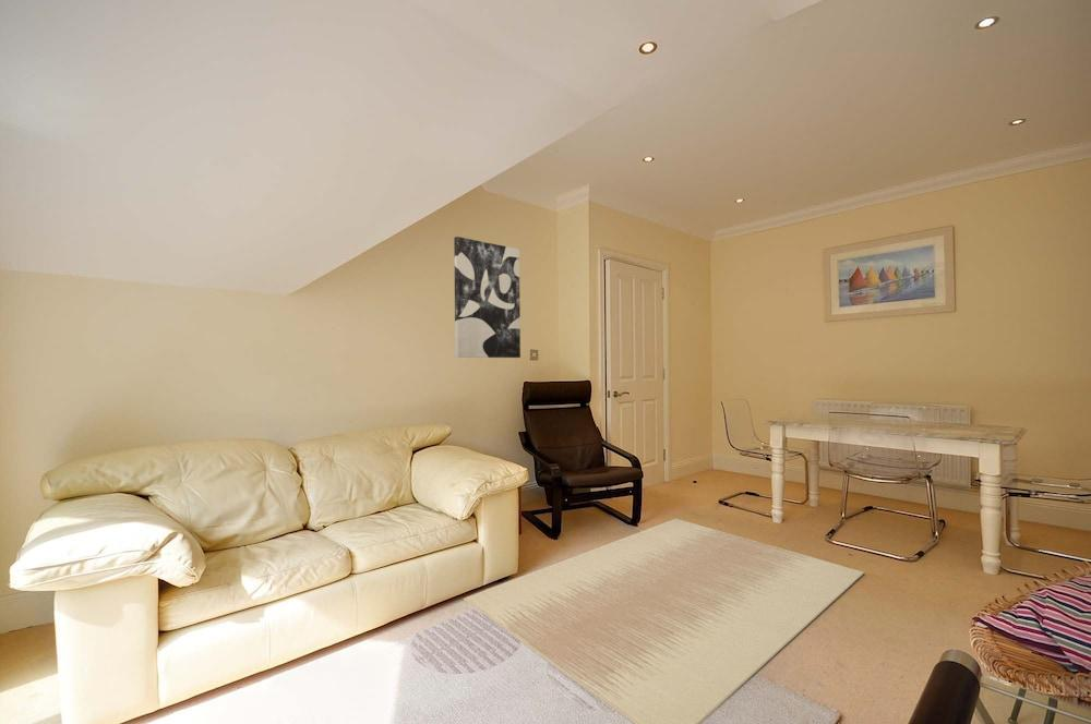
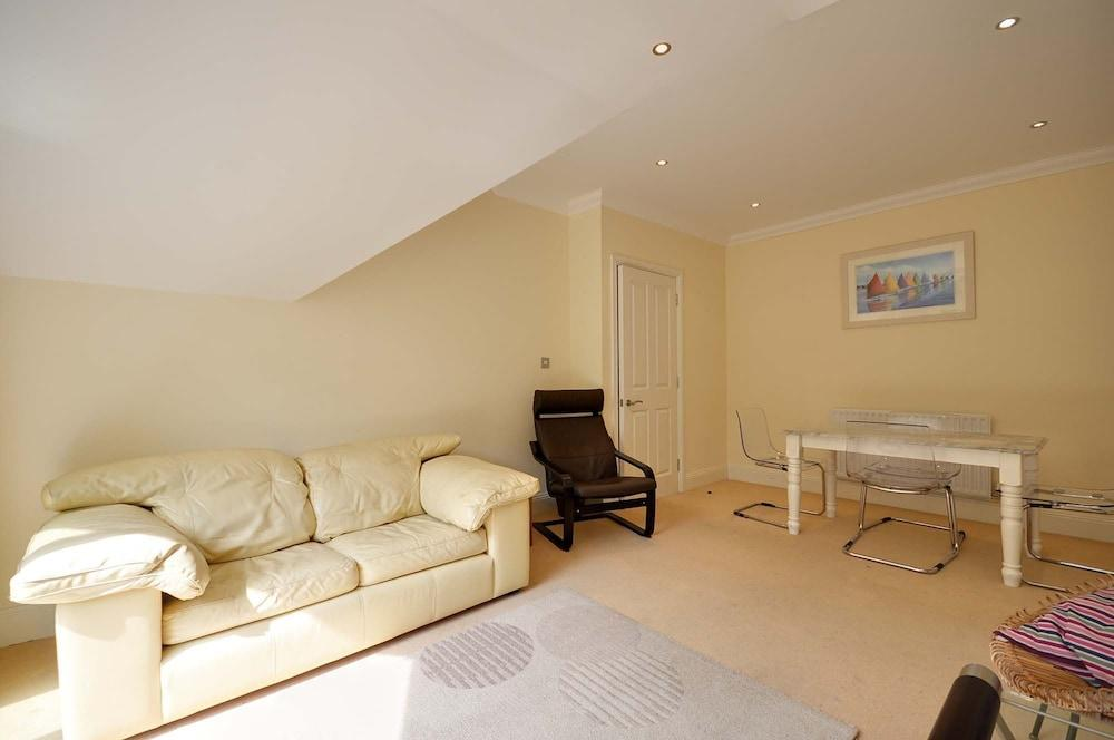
- wall art [453,236,521,359]
- rug [463,518,865,724]
